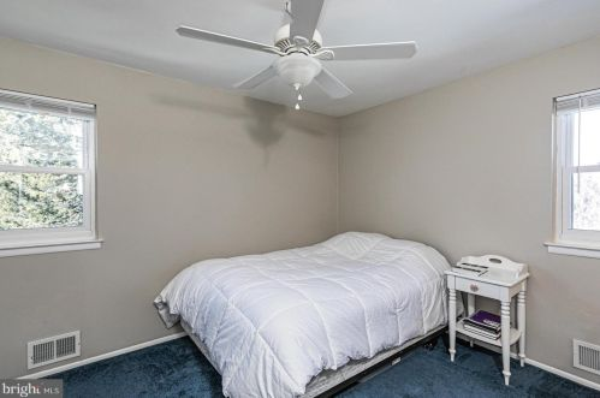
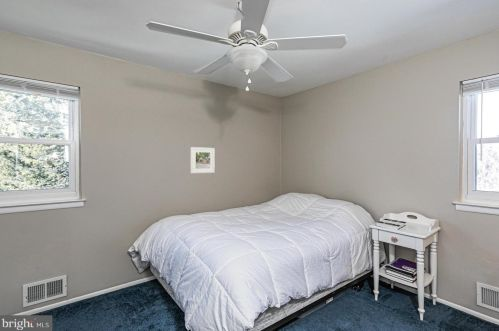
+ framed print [190,146,215,174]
